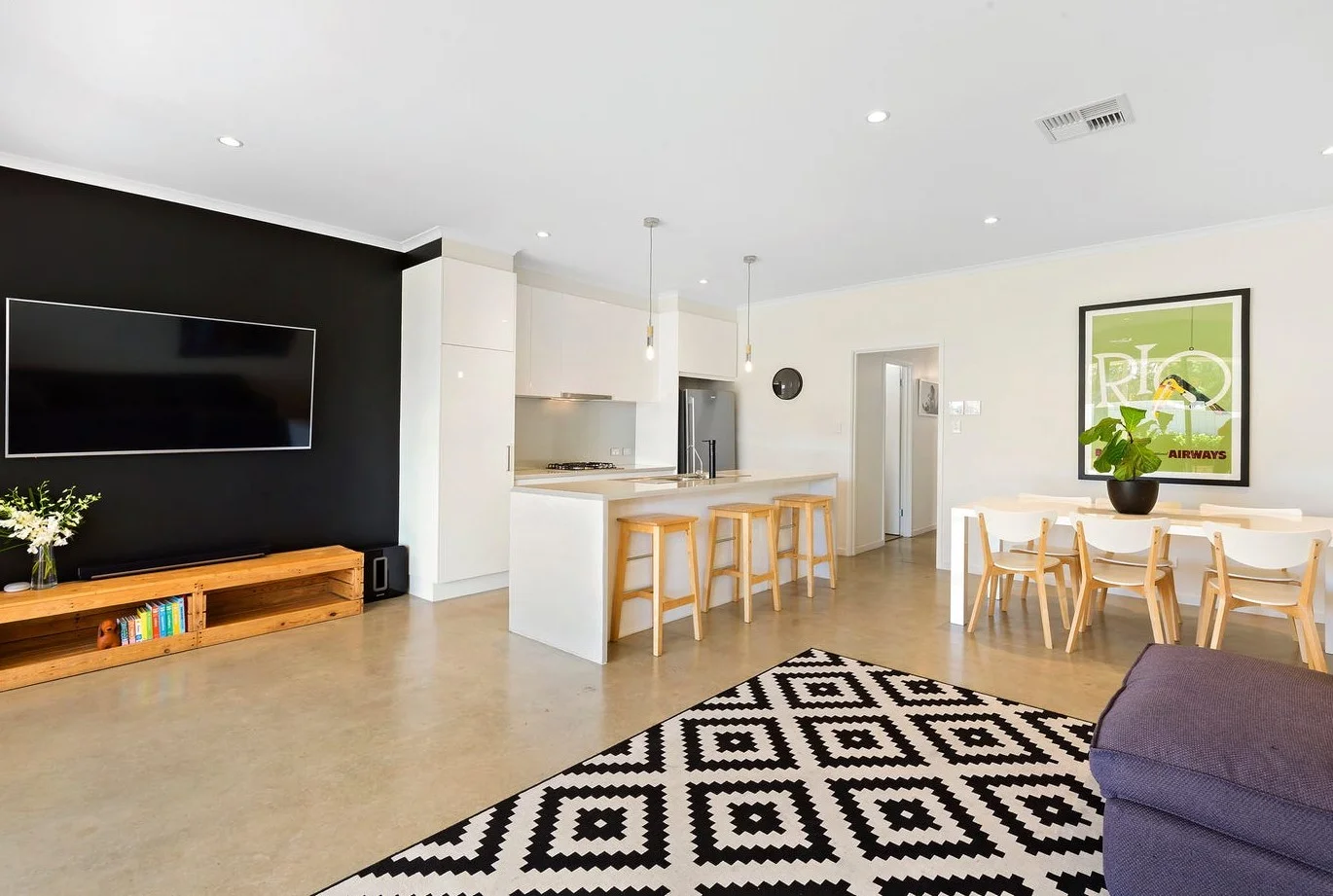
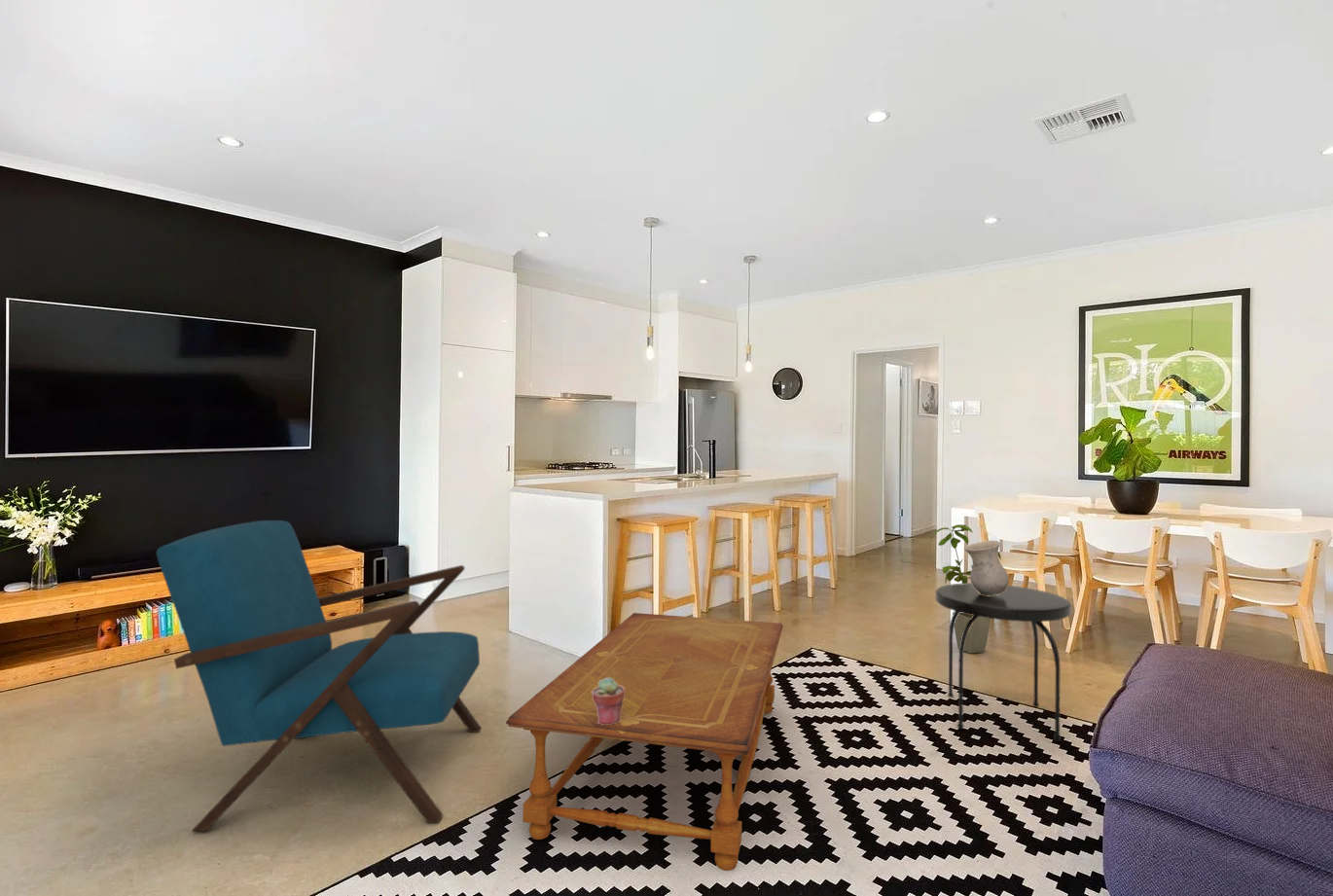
+ potted succulent [592,678,625,725]
+ side table [934,582,1072,742]
+ coffee table [505,612,784,872]
+ vase [963,540,1009,595]
+ house plant [930,523,1002,655]
+ armchair [156,520,483,833]
